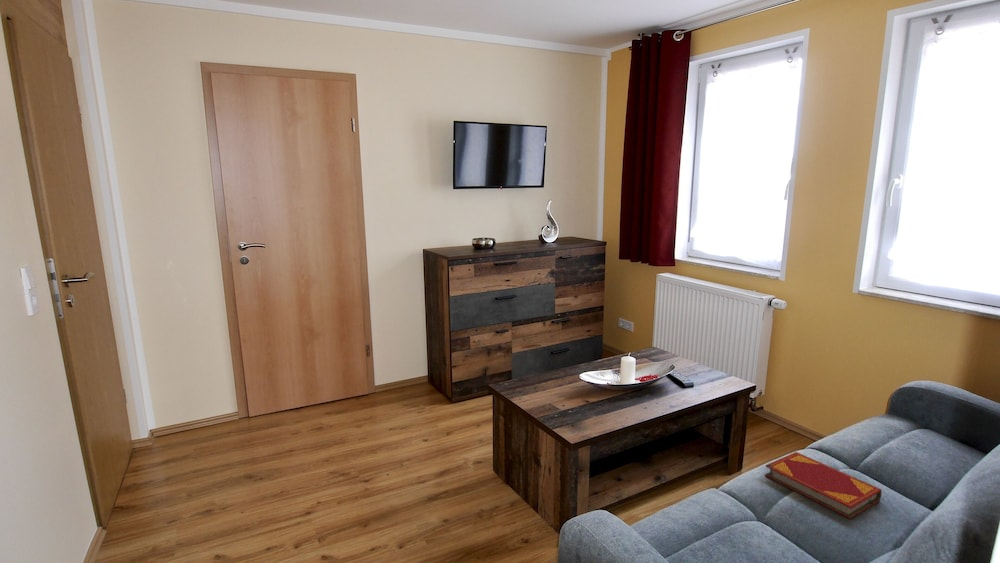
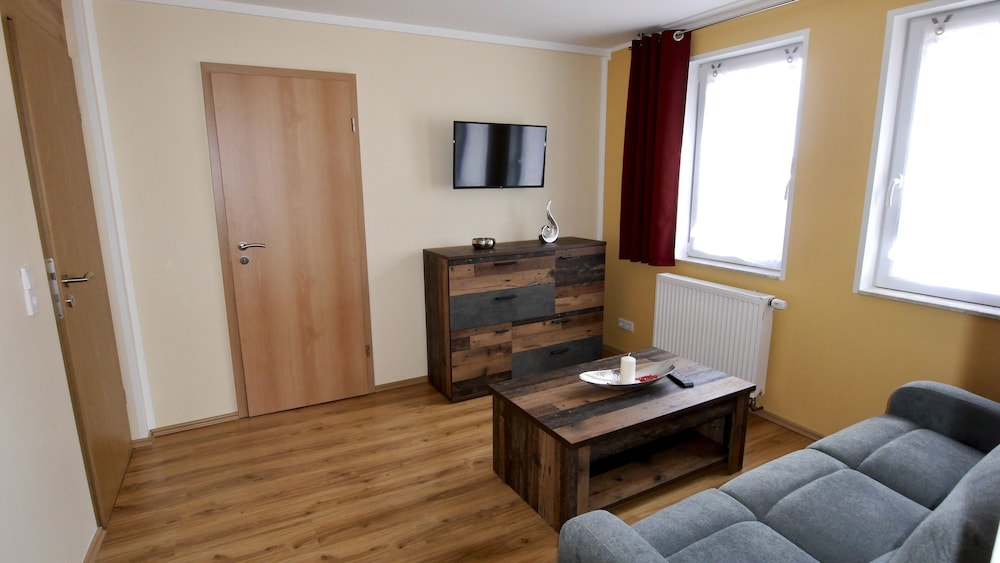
- hardback book [764,451,883,519]
